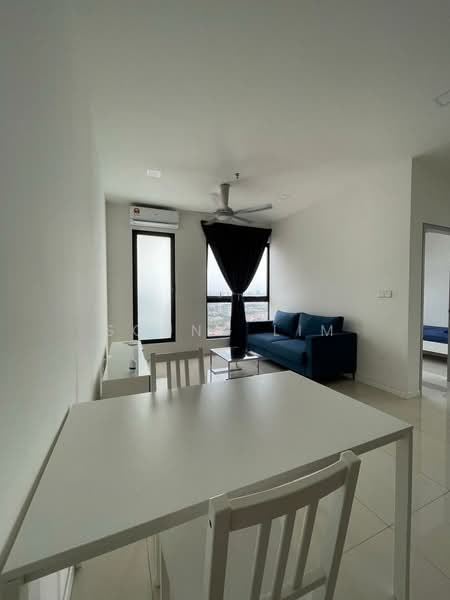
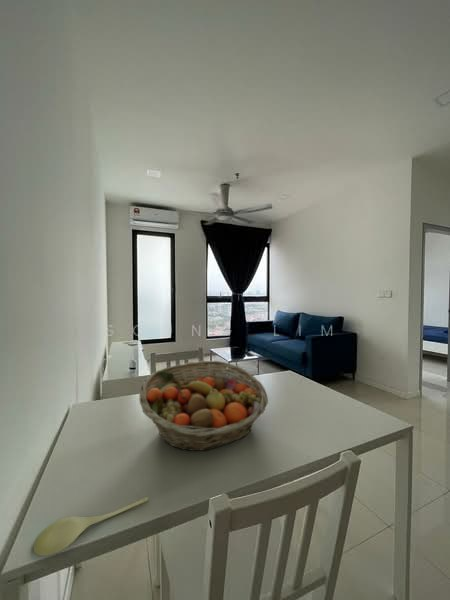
+ fruit basket [138,360,269,452]
+ spoon [32,496,149,557]
